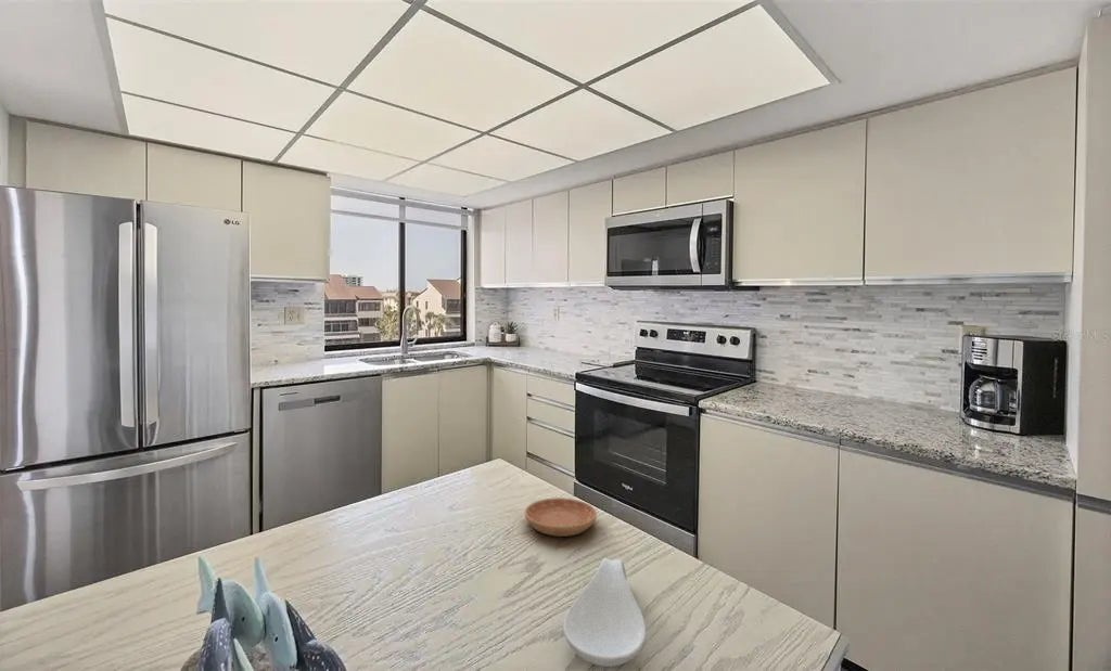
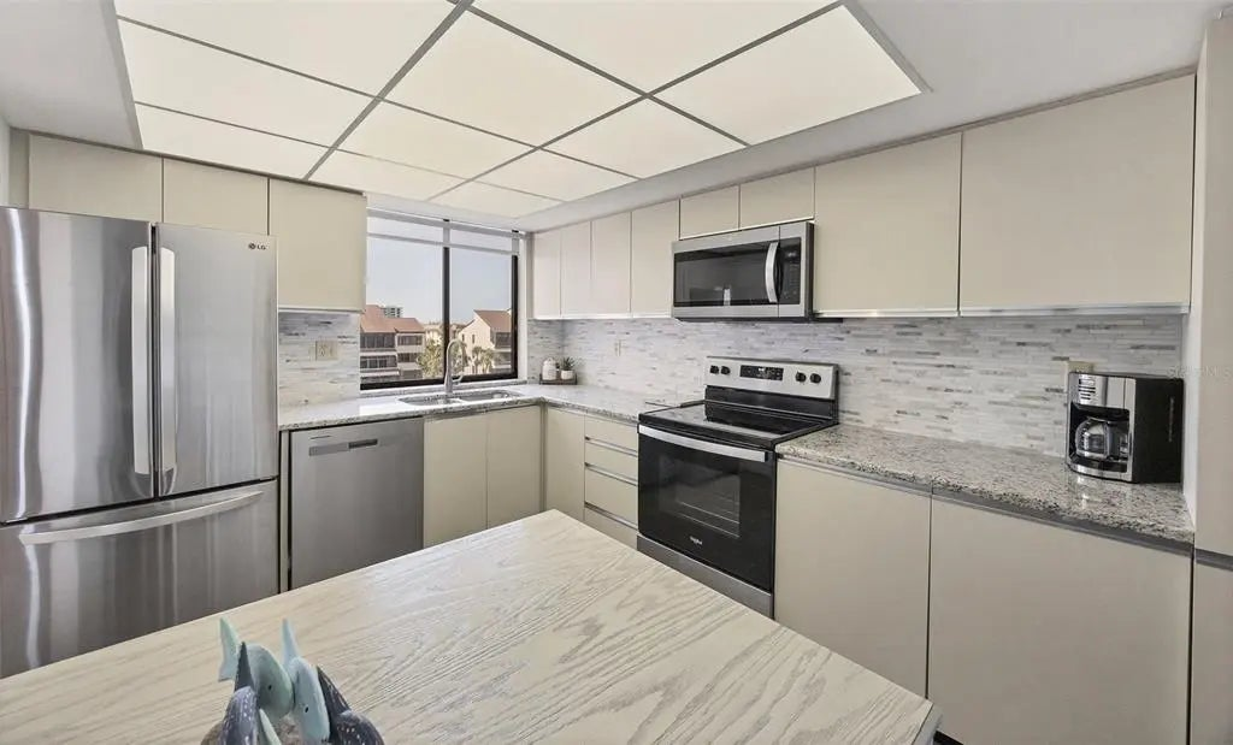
- spoon rest [562,557,648,668]
- saucer [524,496,598,538]
